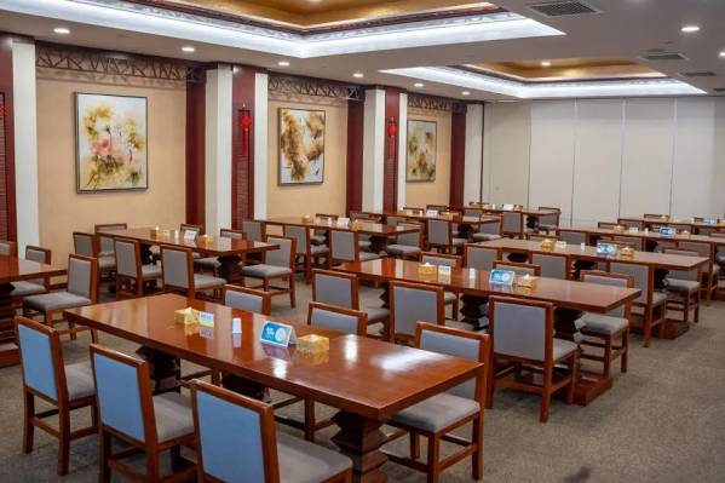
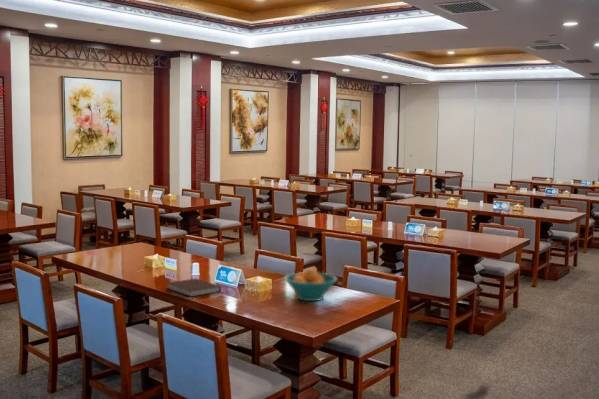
+ fruit bowl [283,267,338,302]
+ notebook [166,277,222,298]
